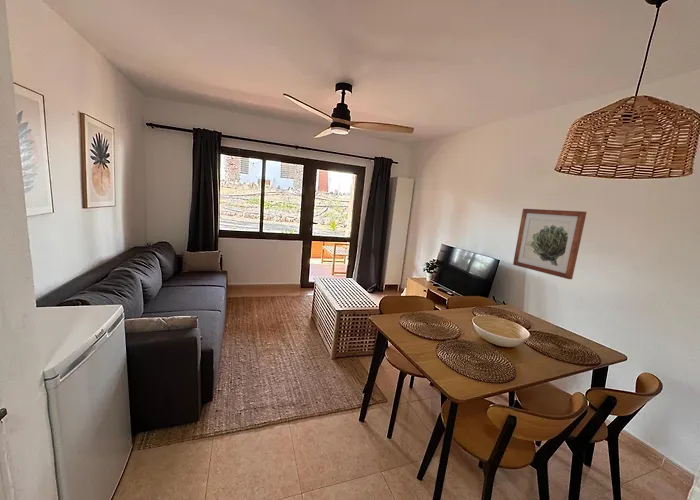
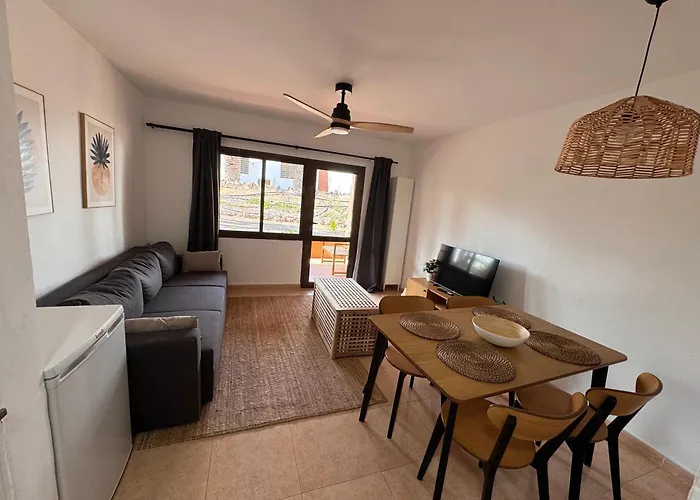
- wall art [512,208,587,280]
